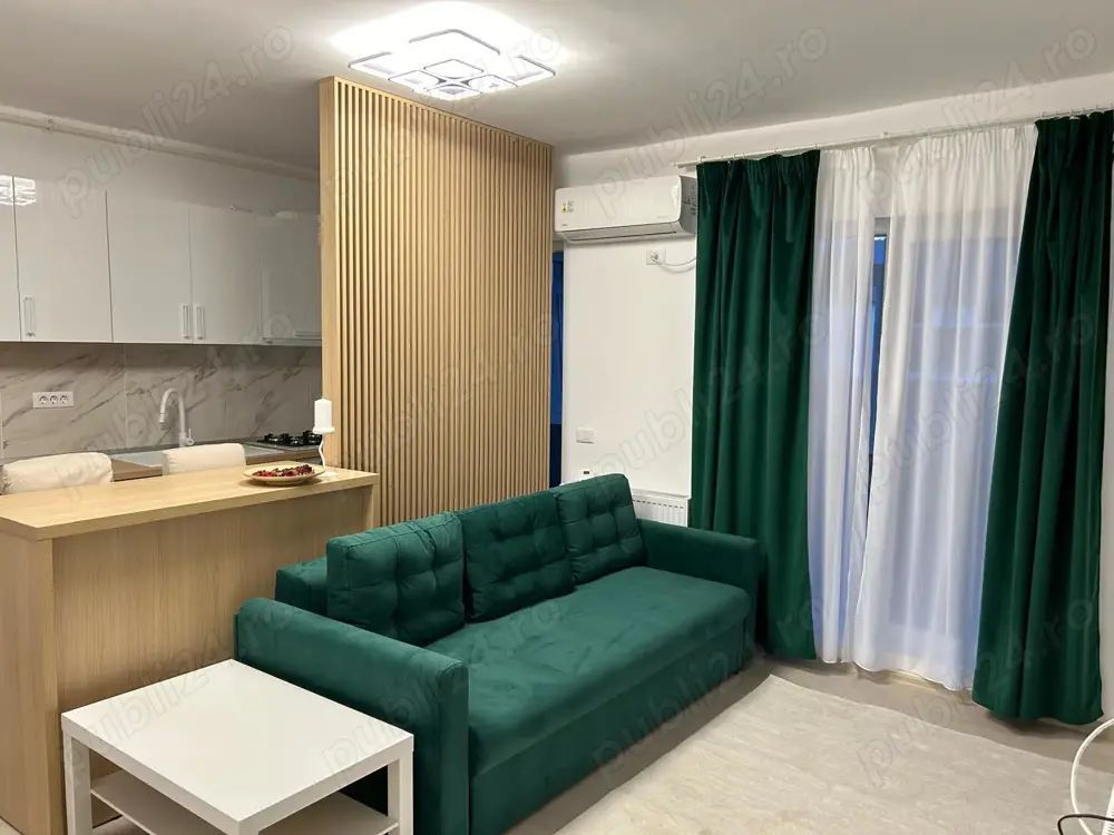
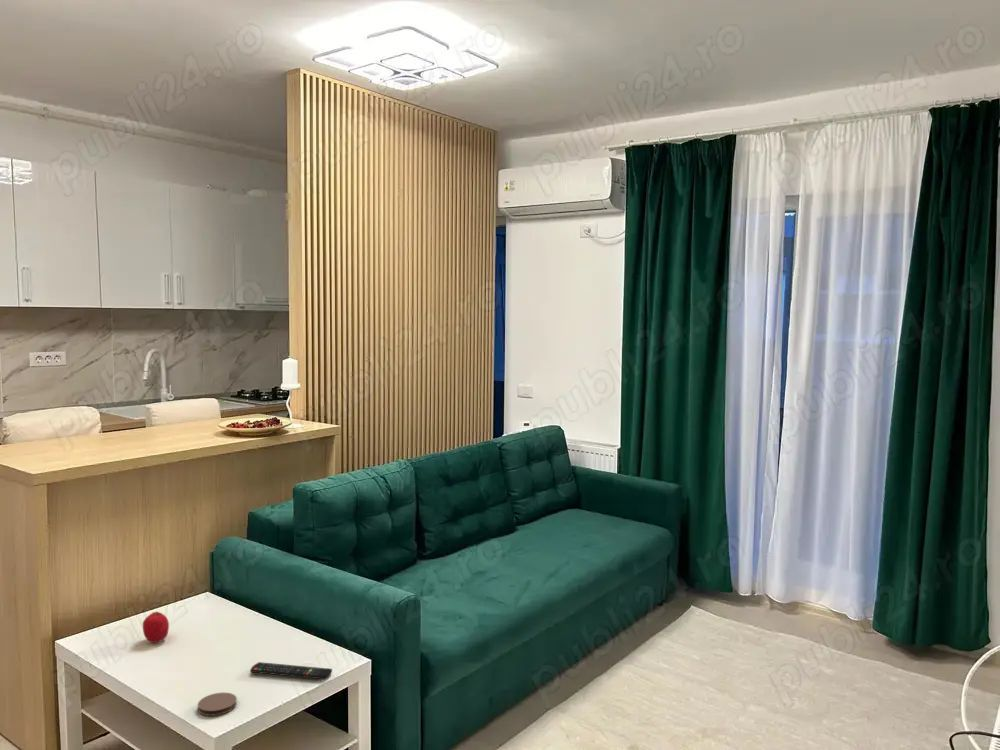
+ fruit [142,611,170,644]
+ remote control [249,661,333,680]
+ coaster [197,692,238,717]
